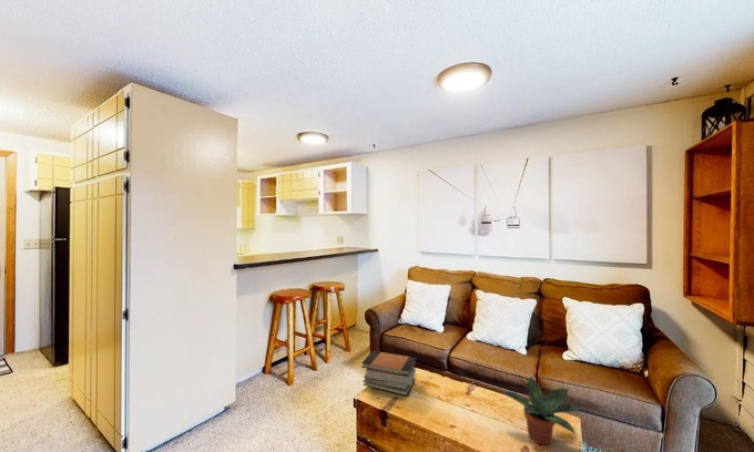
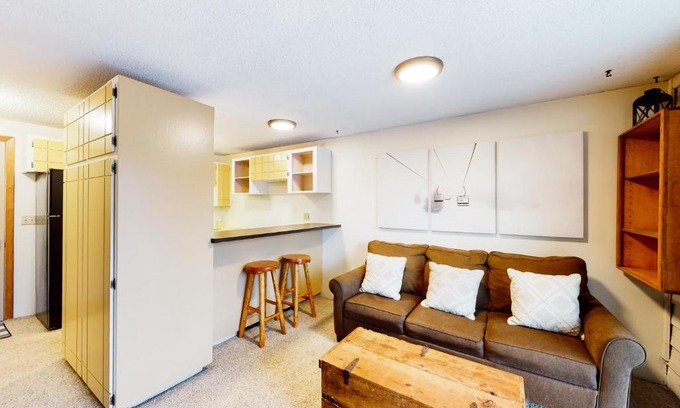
- book stack [360,350,417,397]
- potted plant [500,376,582,446]
